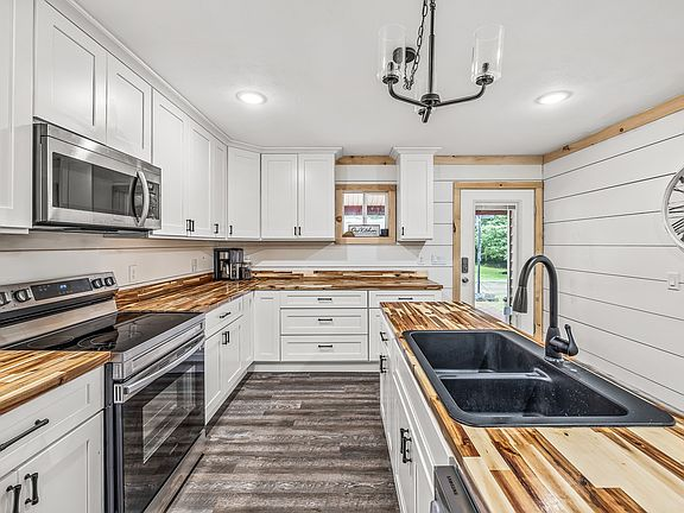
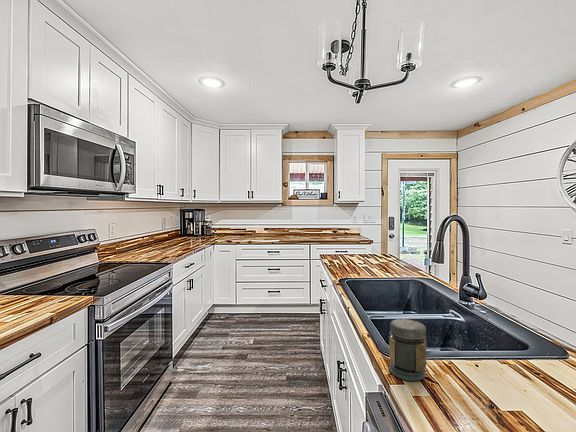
+ jar [388,318,427,382]
